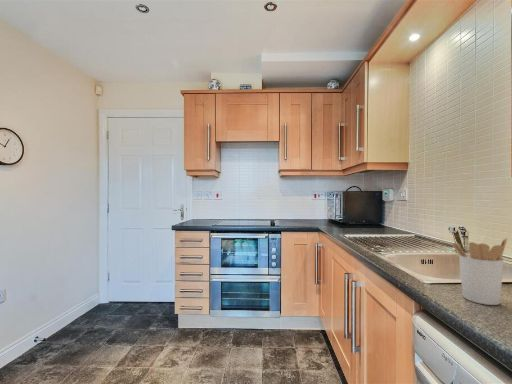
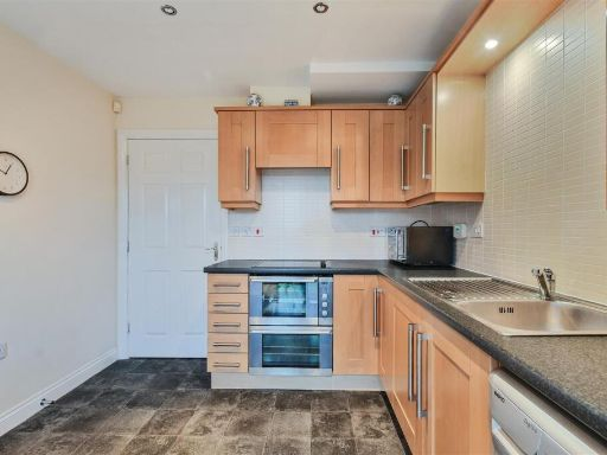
- utensil holder [451,237,508,306]
